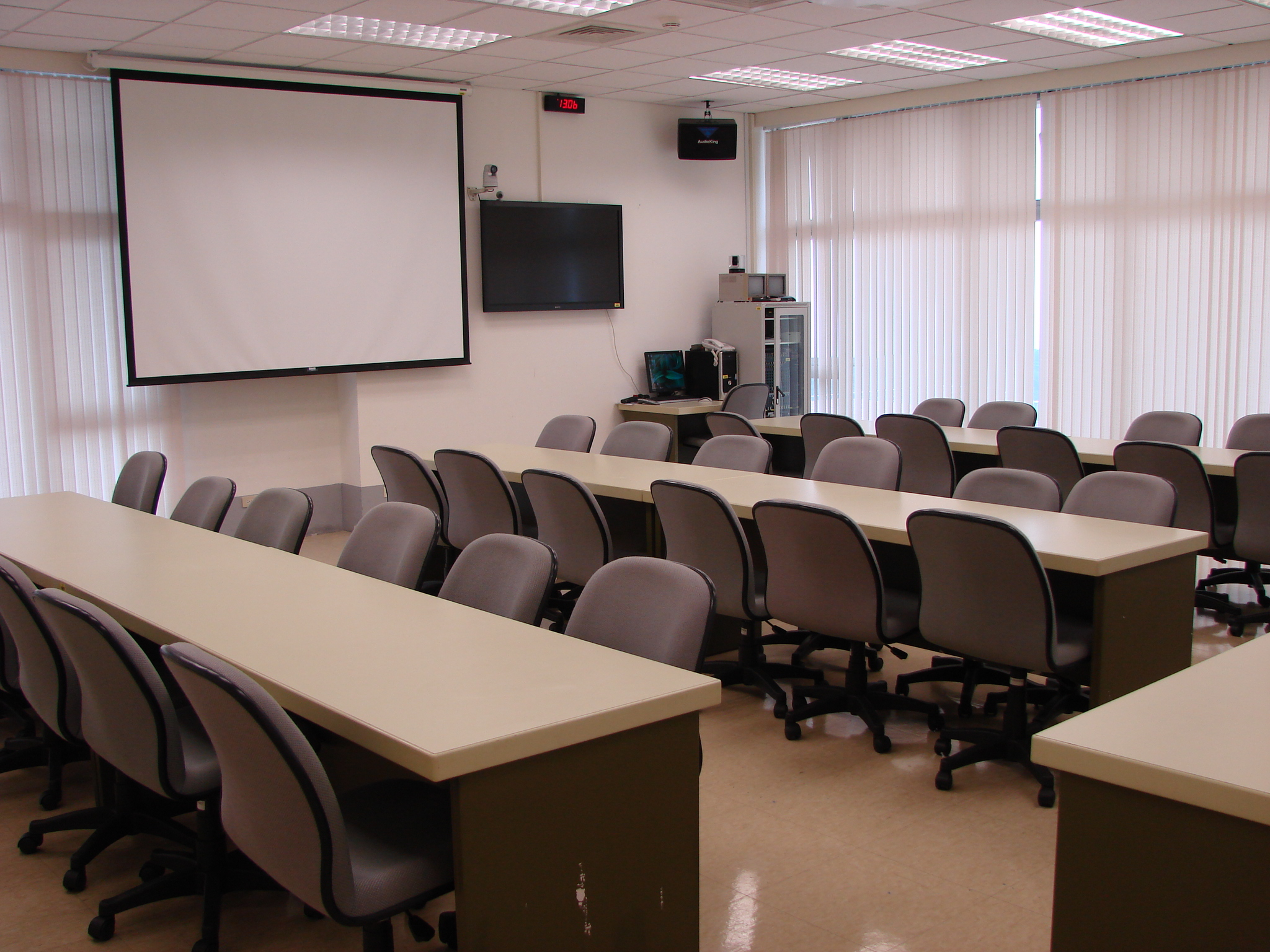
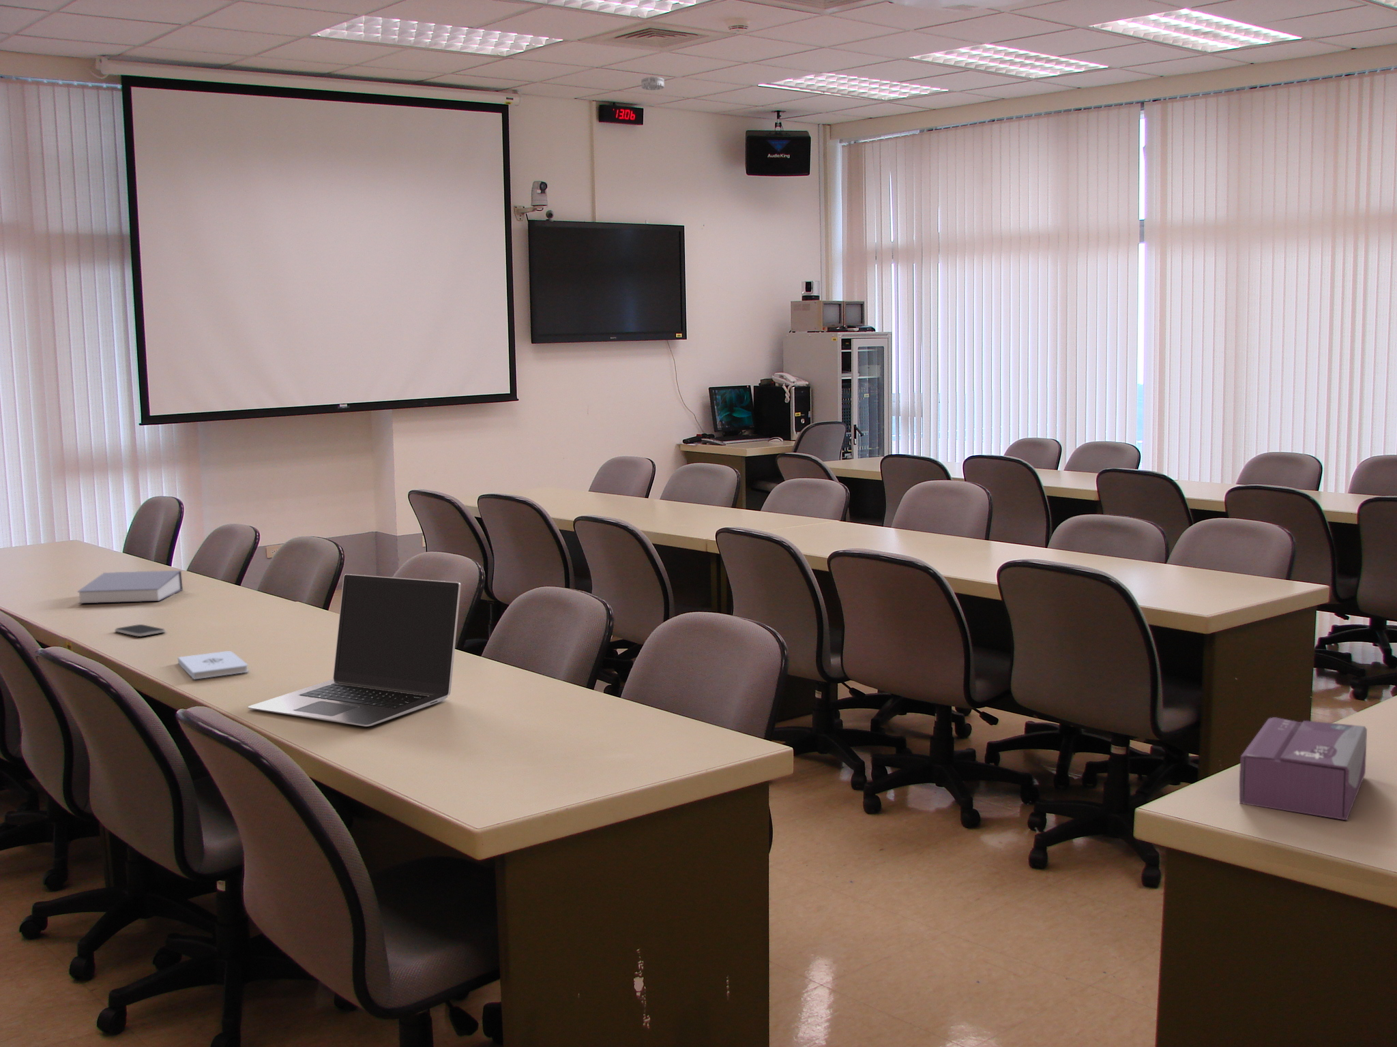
+ book [76,570,184,604]
+ smoke detector [640,76,666,90]
+ tissue box [1239,716,1367,822]
+ notepad [177,650,249,681]
+ smartphone [114,624,166,638]
+ laptop [248,573,462,727]
